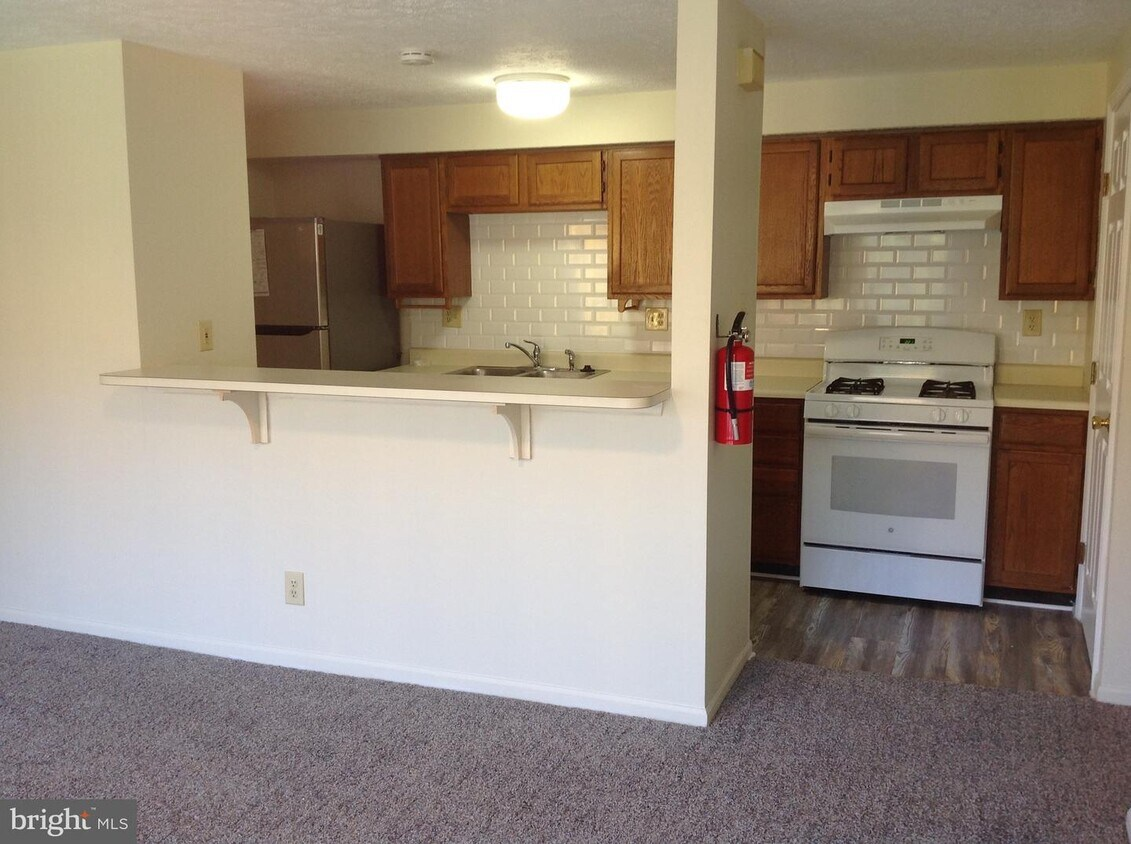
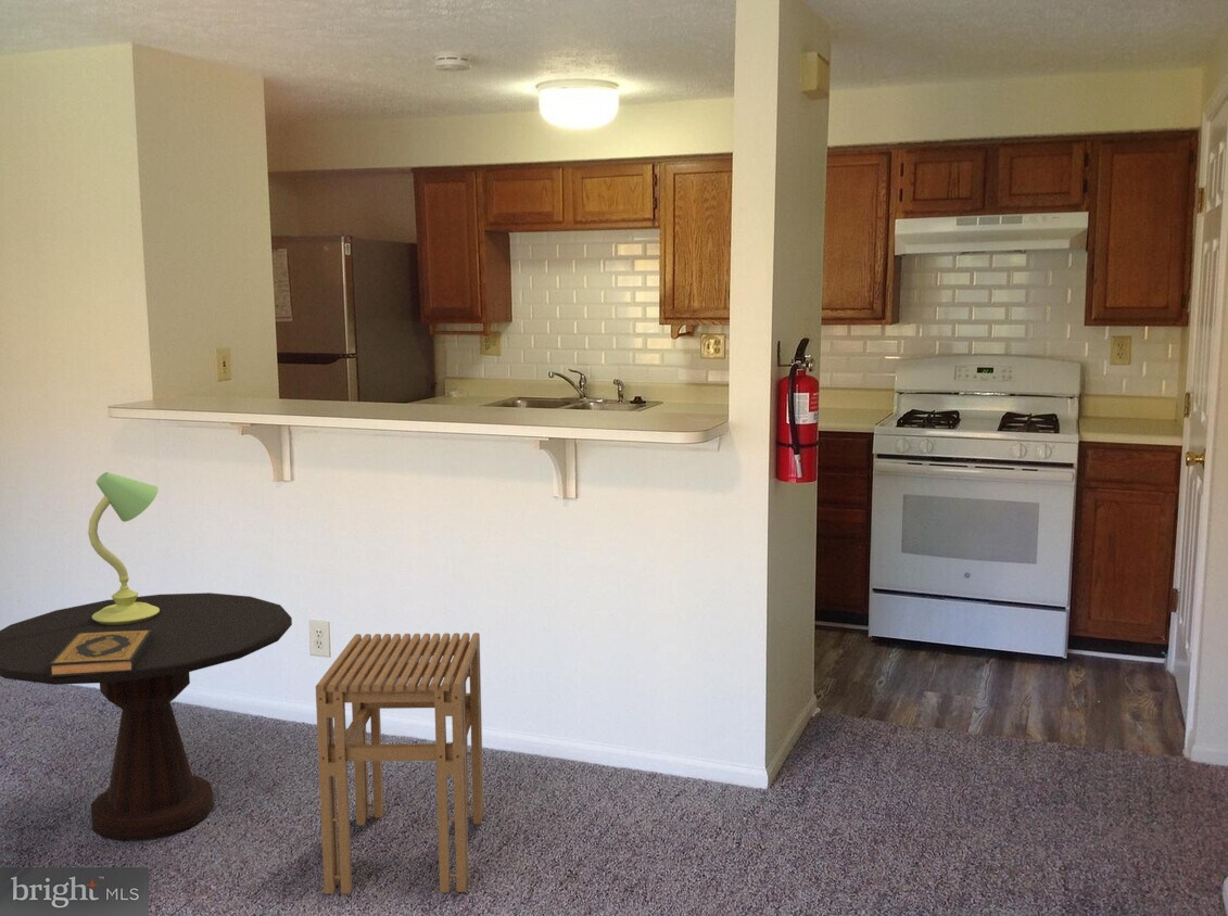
+ side table [0,591,293,841]
+ hardback book [49,629,153,677]
+ stool [315,632,484,894]
+ table lamp [87,471,160,625]
